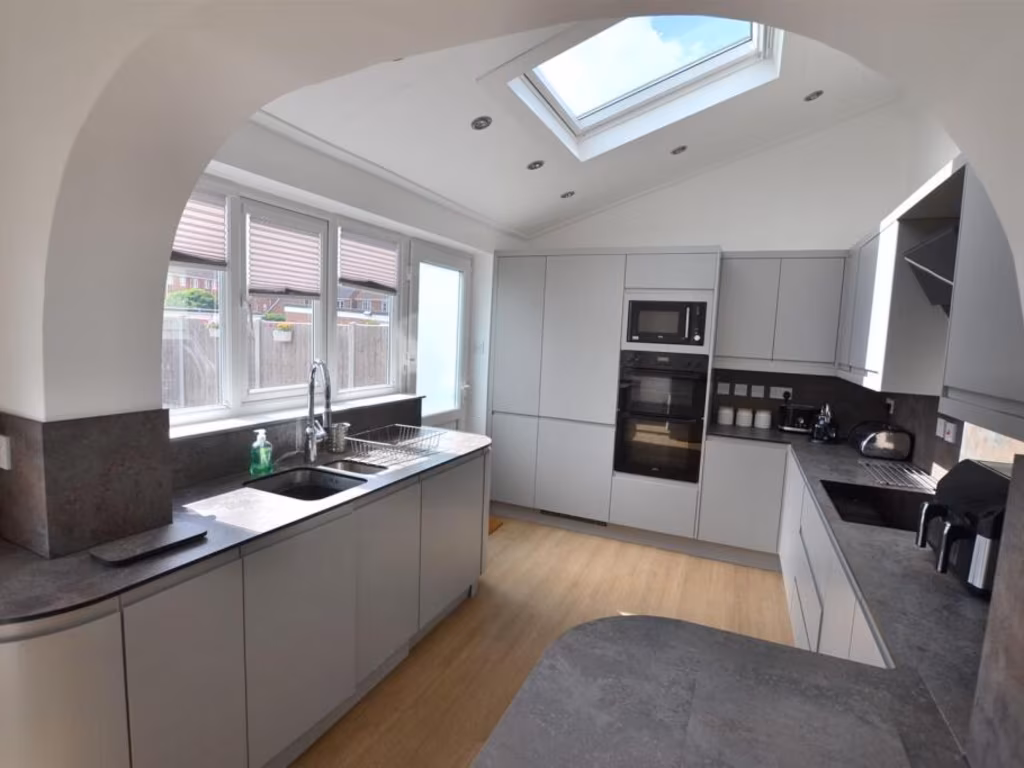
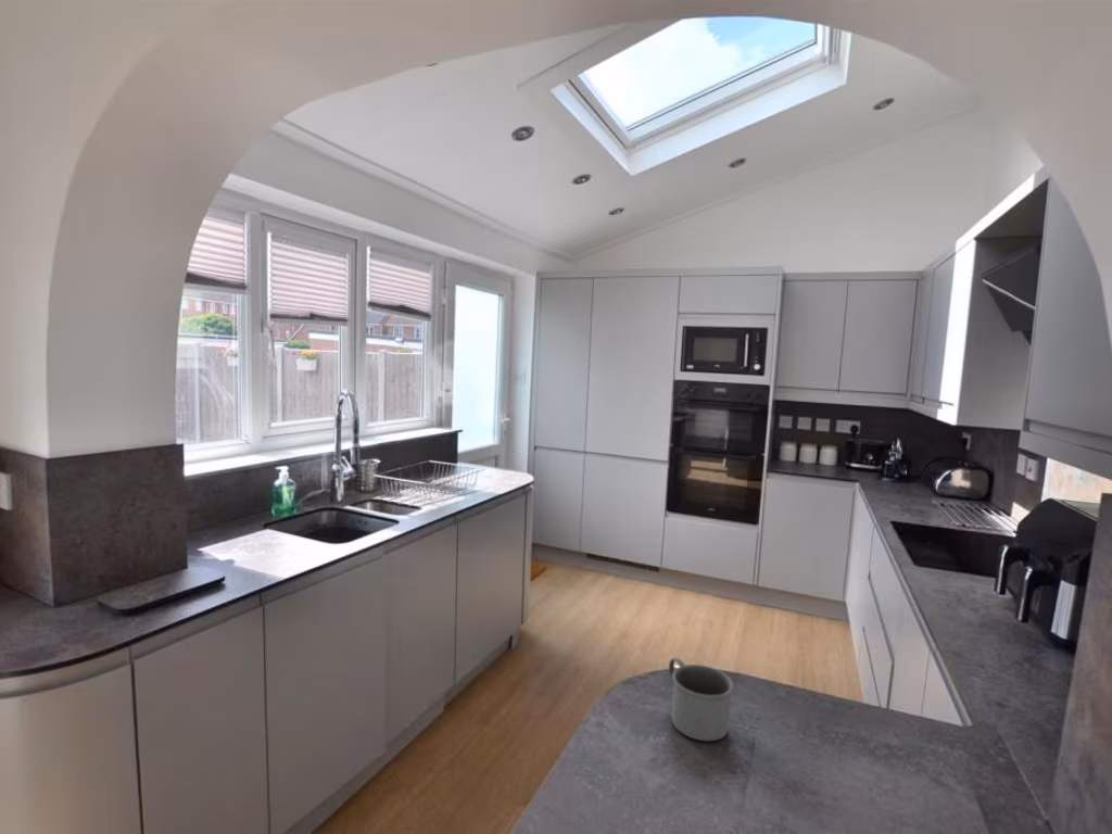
+ mug [668,656,734,742]
